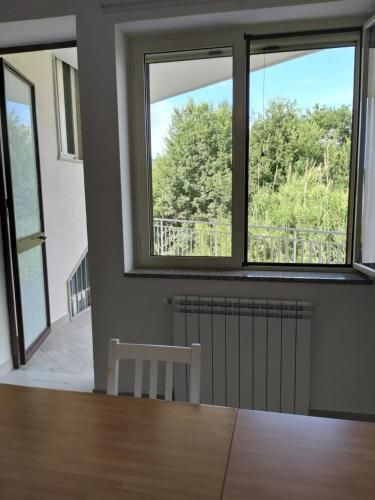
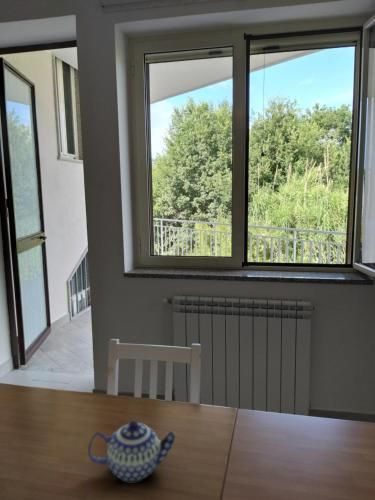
+ teapot [87,419,177,484]
